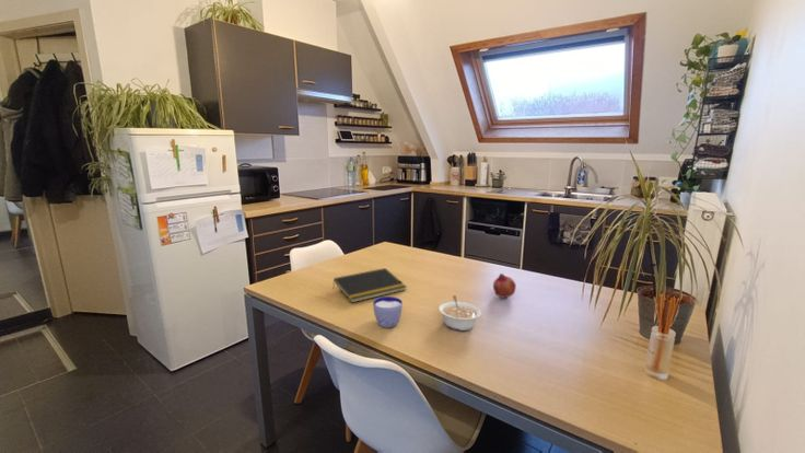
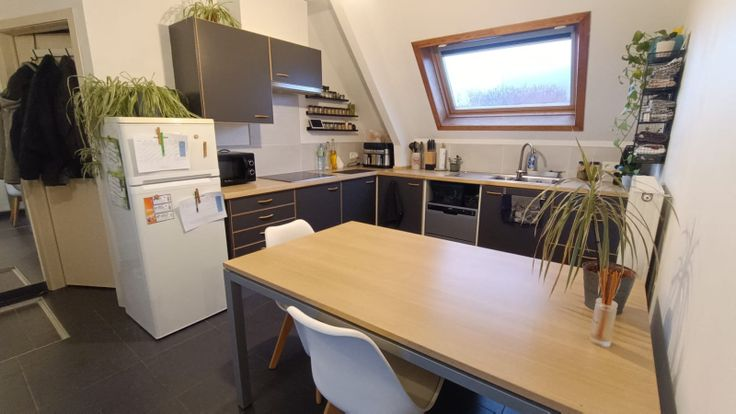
- cup [372,295,404,329]
- fruit [492,272,517,299]
- notepad [331,267,407,303]
- legume [438,294,482,332]
